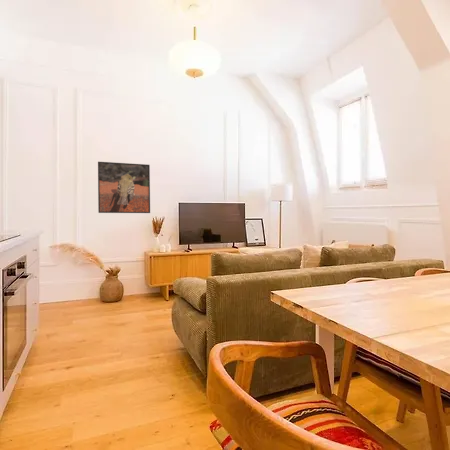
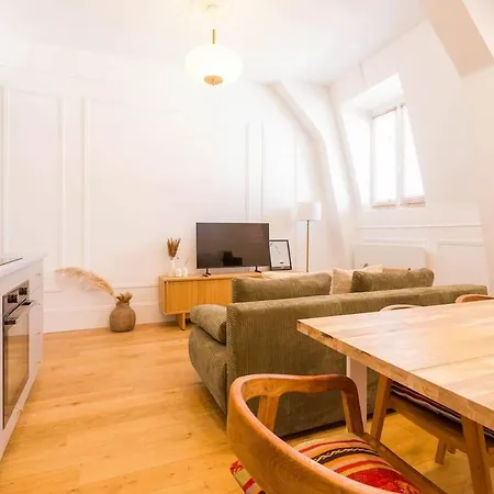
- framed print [97,161,151,214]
